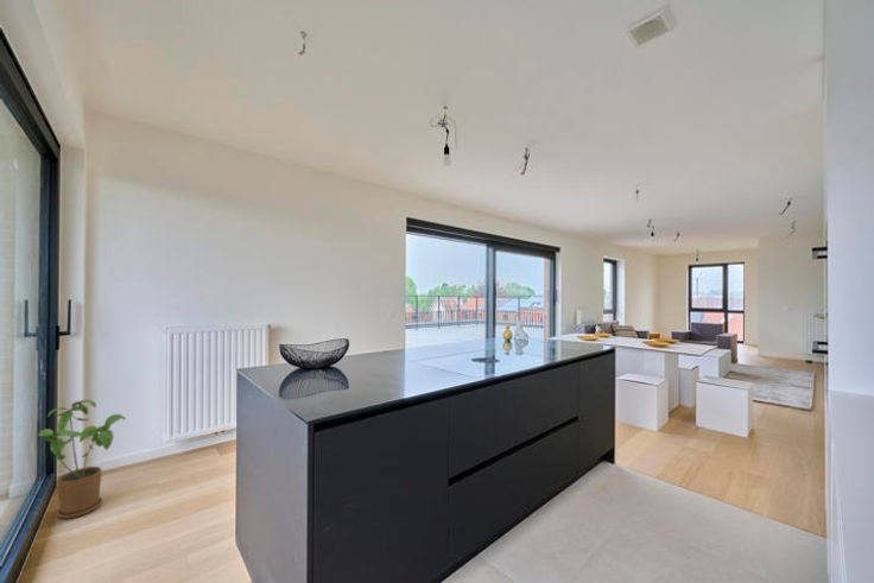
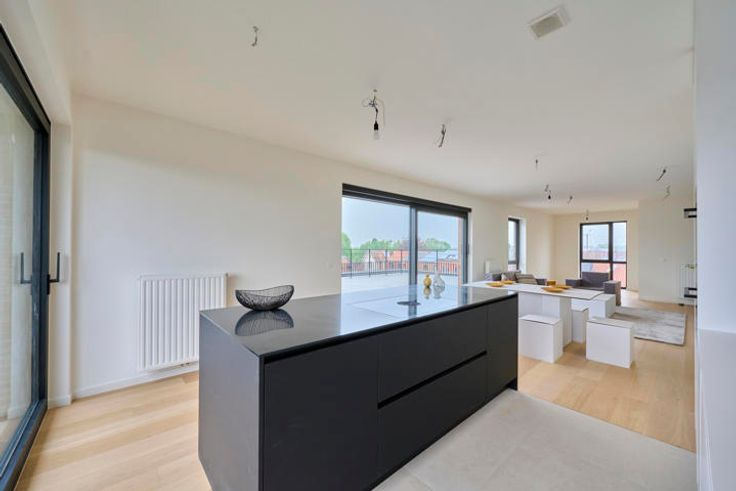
- house plant [37,399,126,520]
